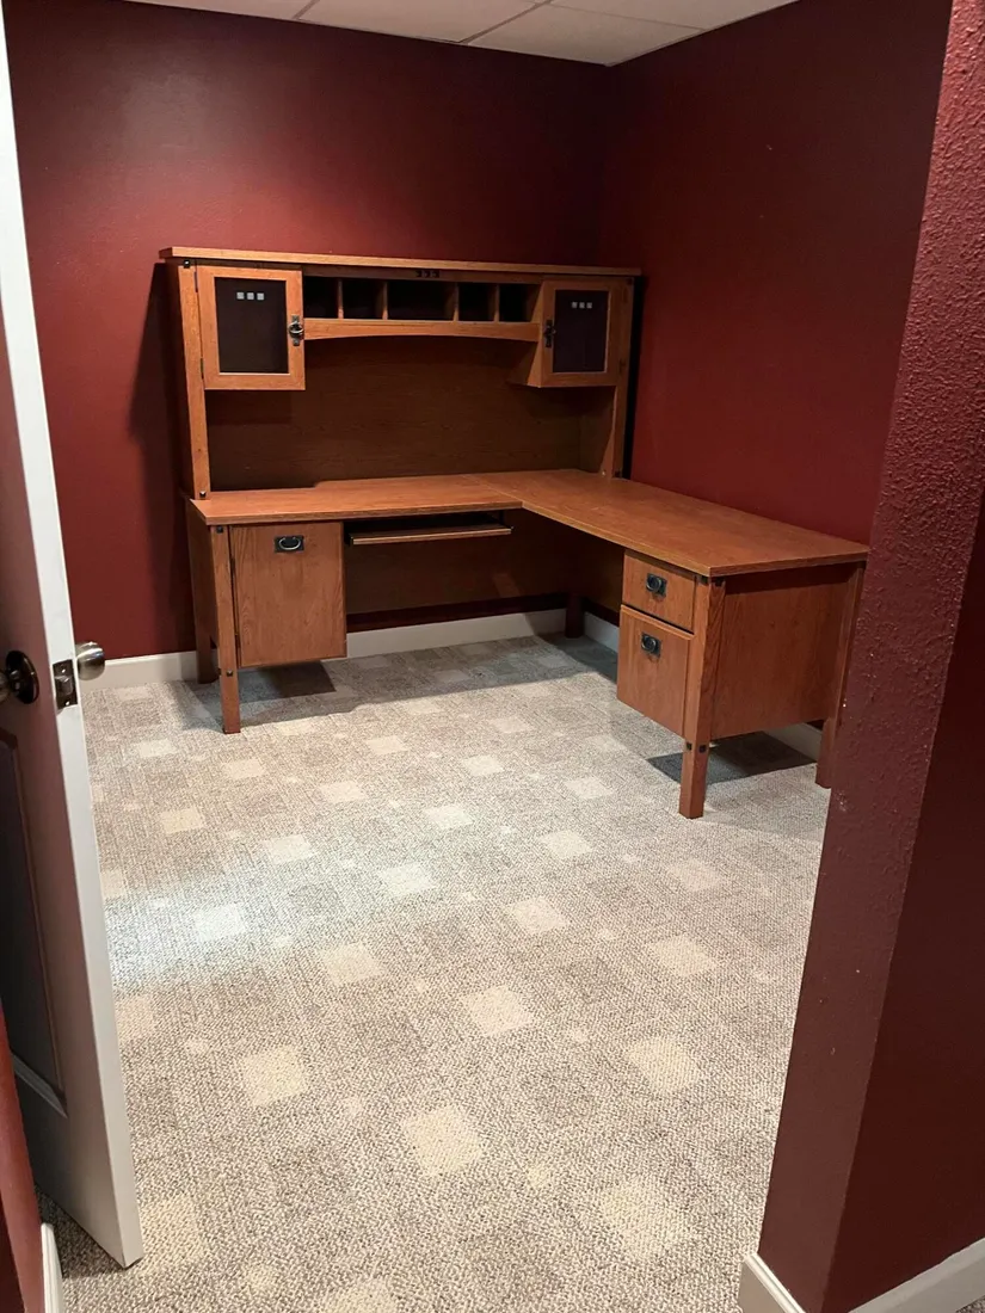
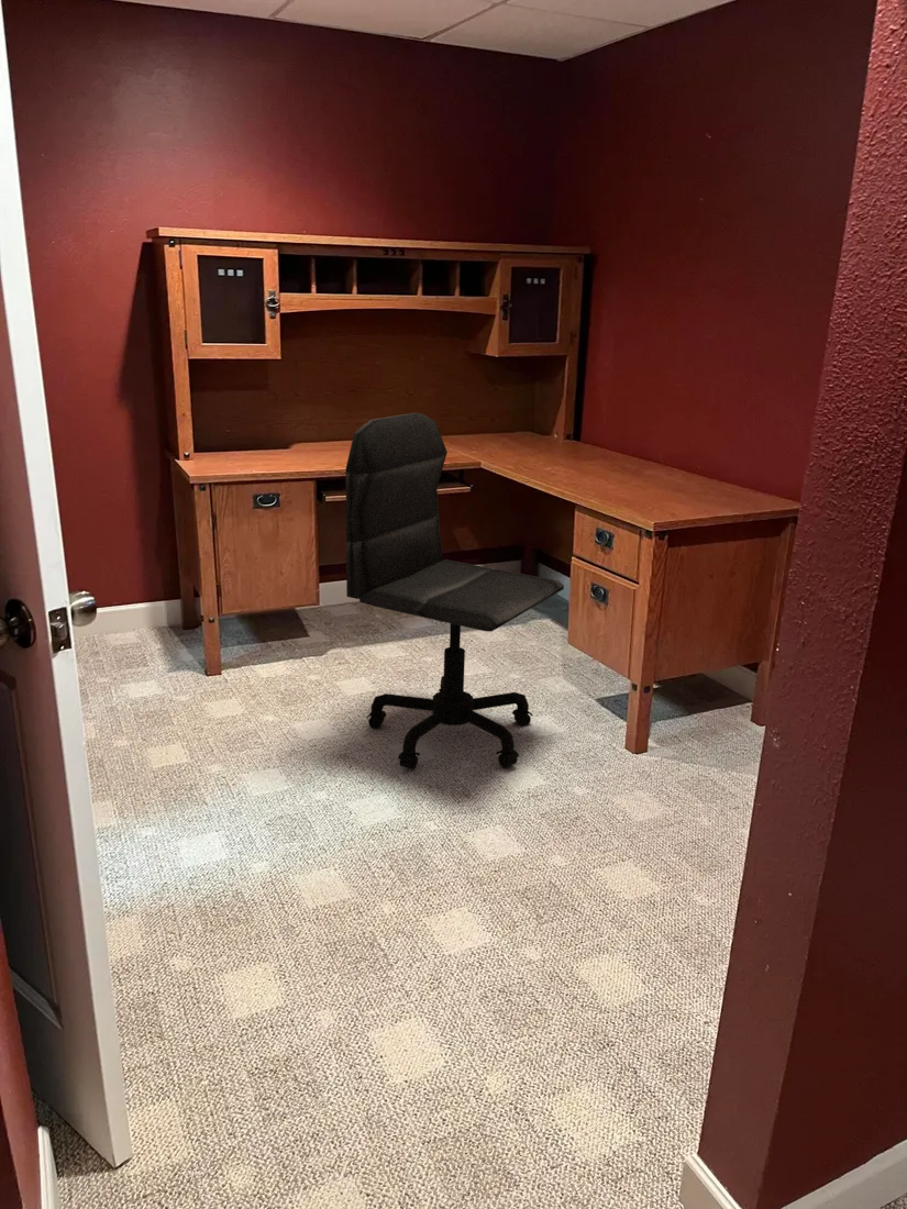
+ office chair [344,412,565,770]
